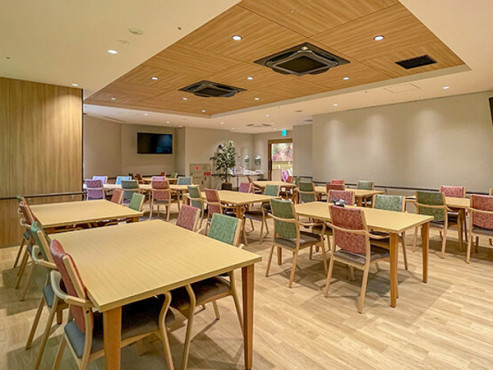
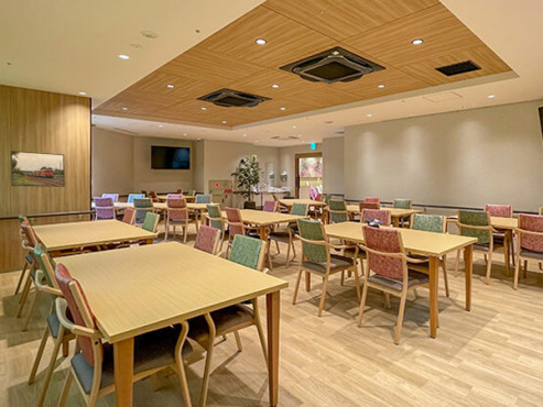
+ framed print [10,150,66,188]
